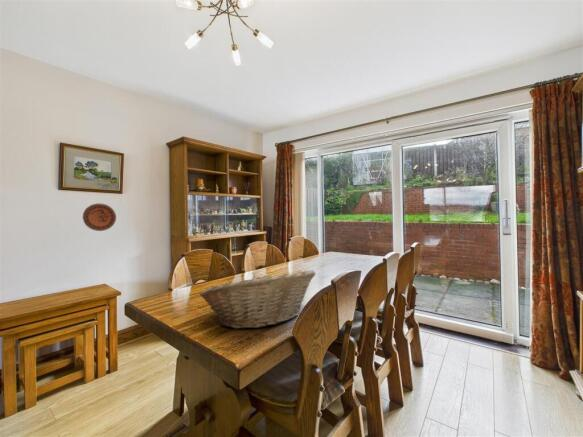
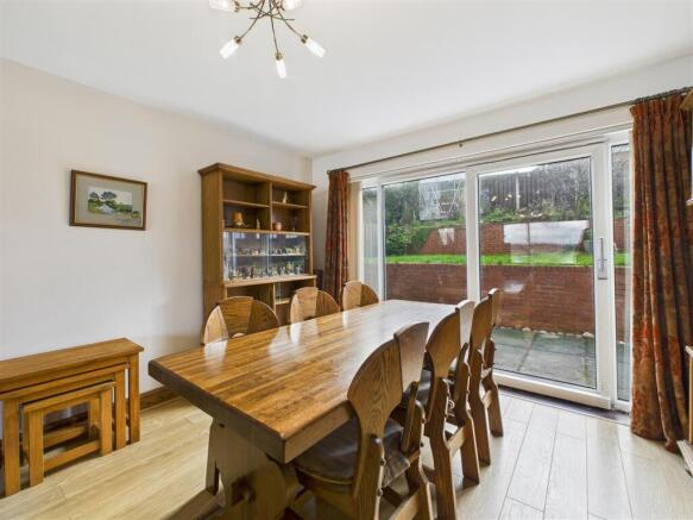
- decorative plate [82,203,117,232]
- fruit basket [198,269,316,330]
